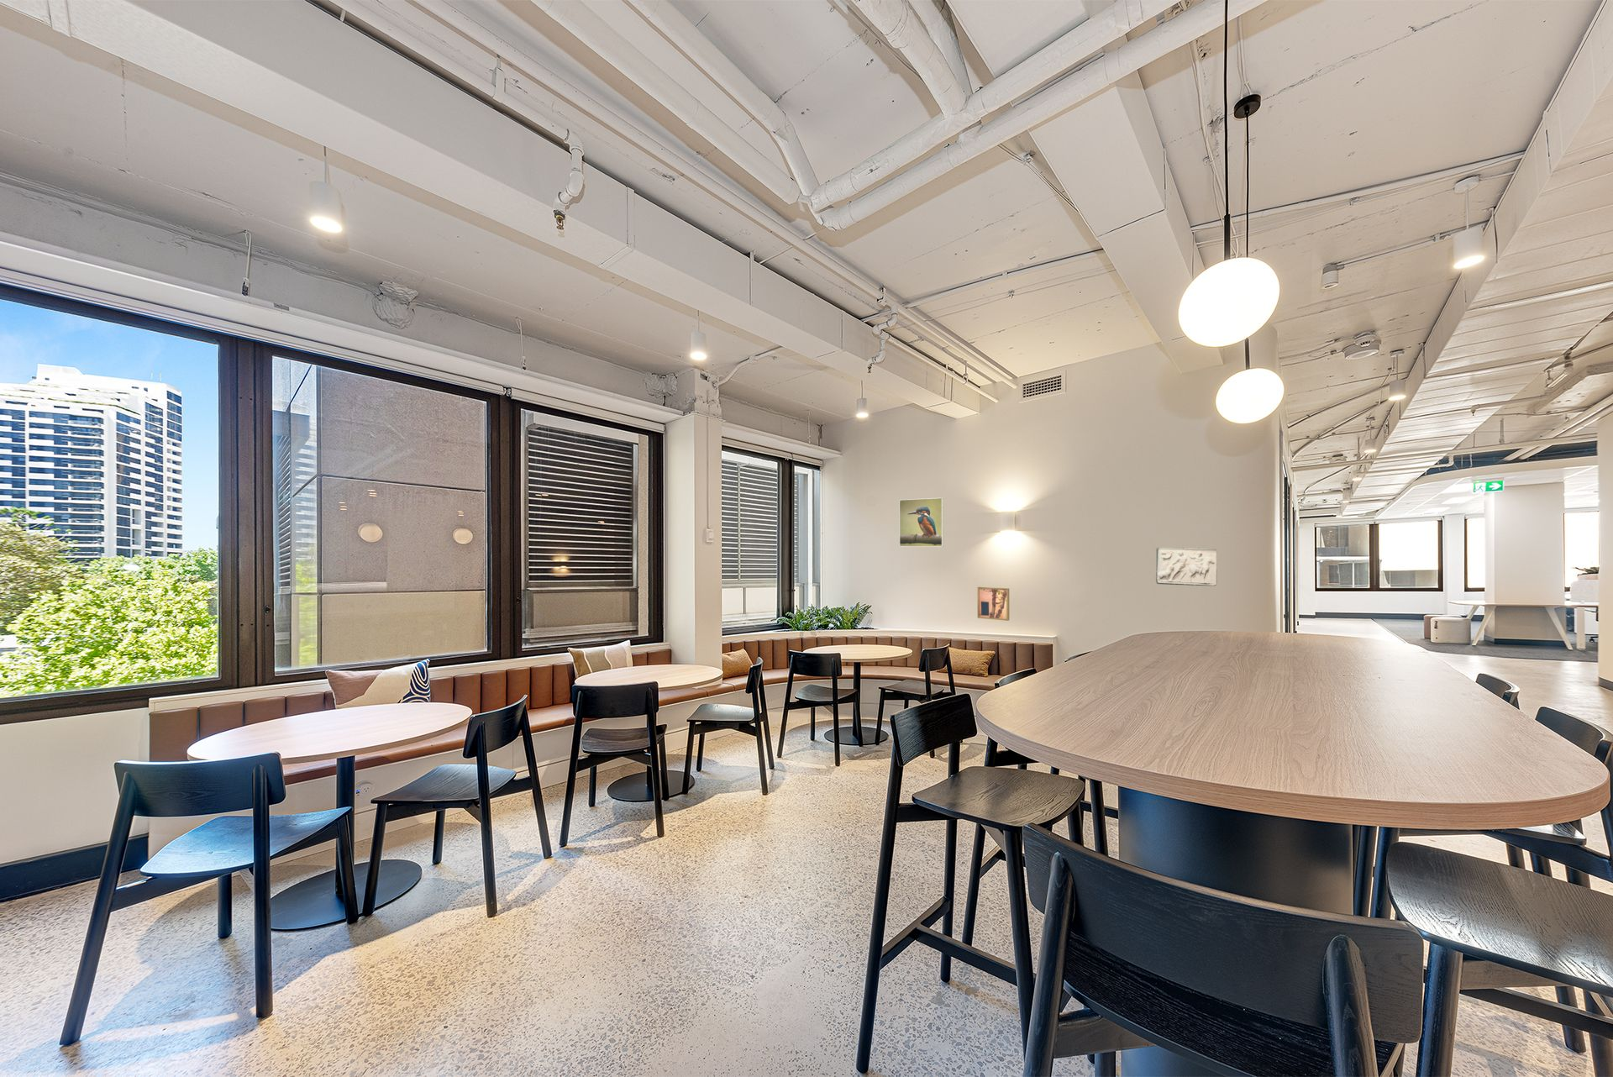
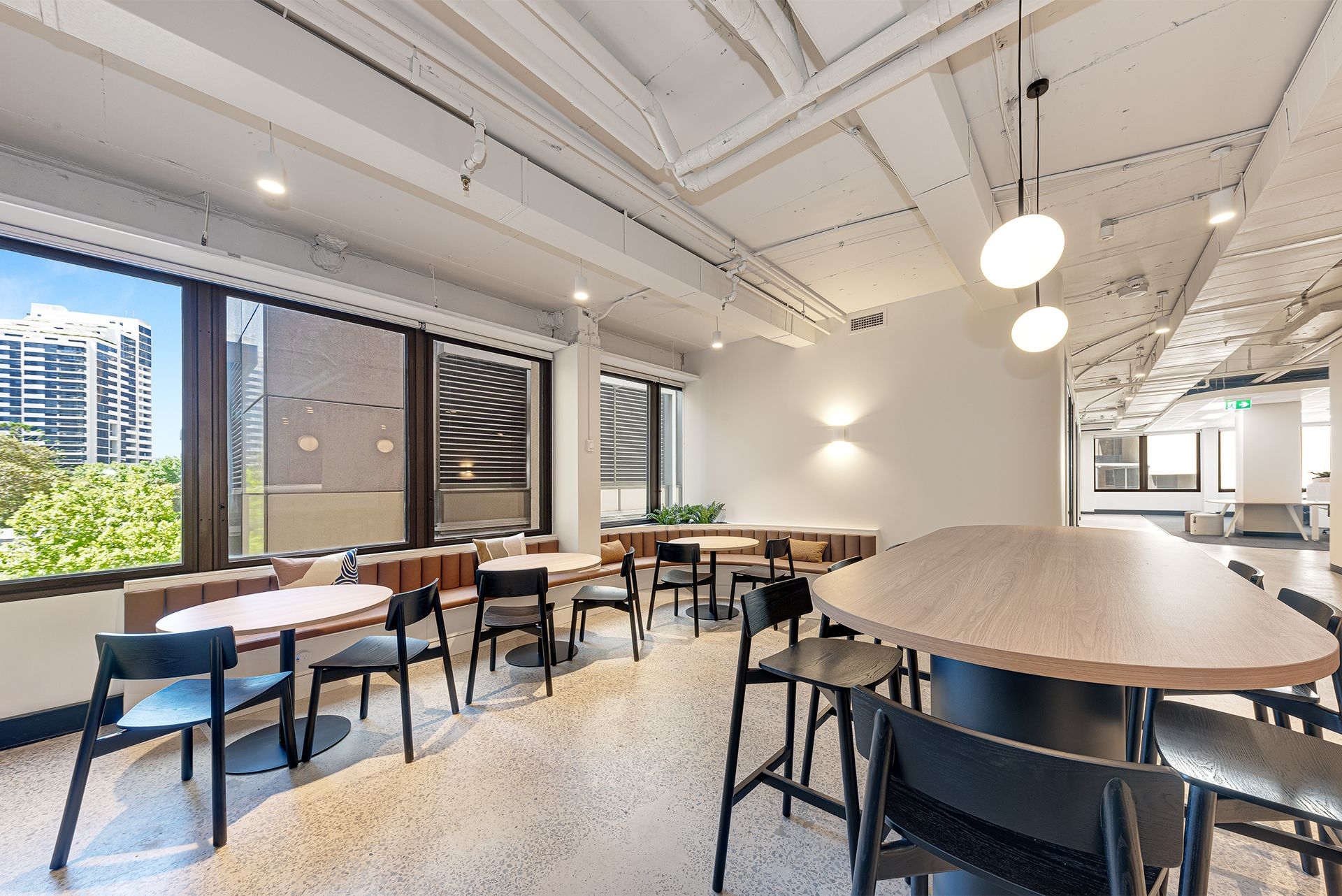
- stone relief [1155,547,1218,587]
- wall art [976,587,1010,621]
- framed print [899,498,945,548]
